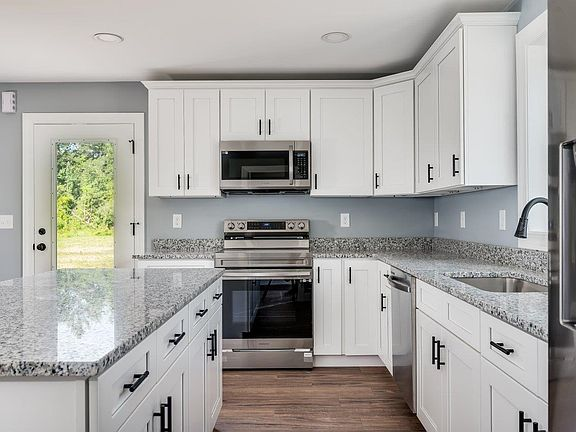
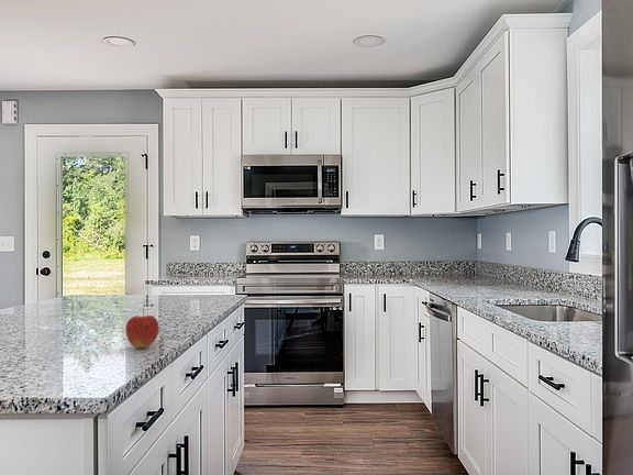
+ apple [124,308,160,350]
